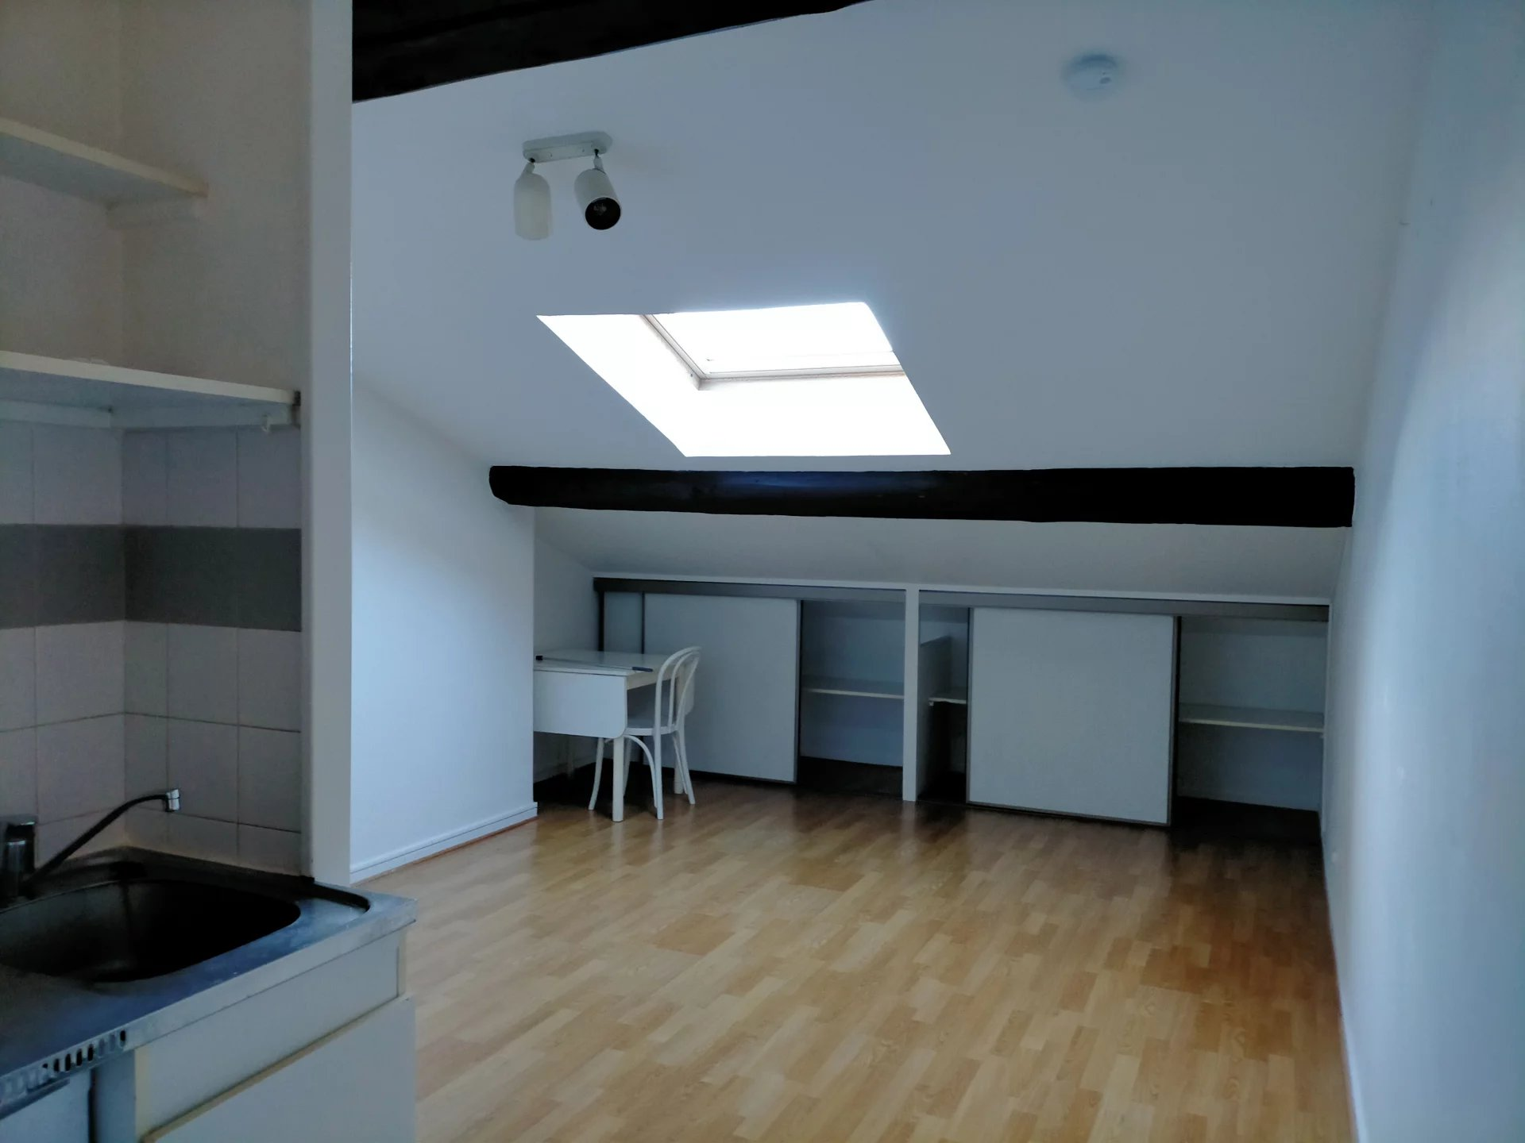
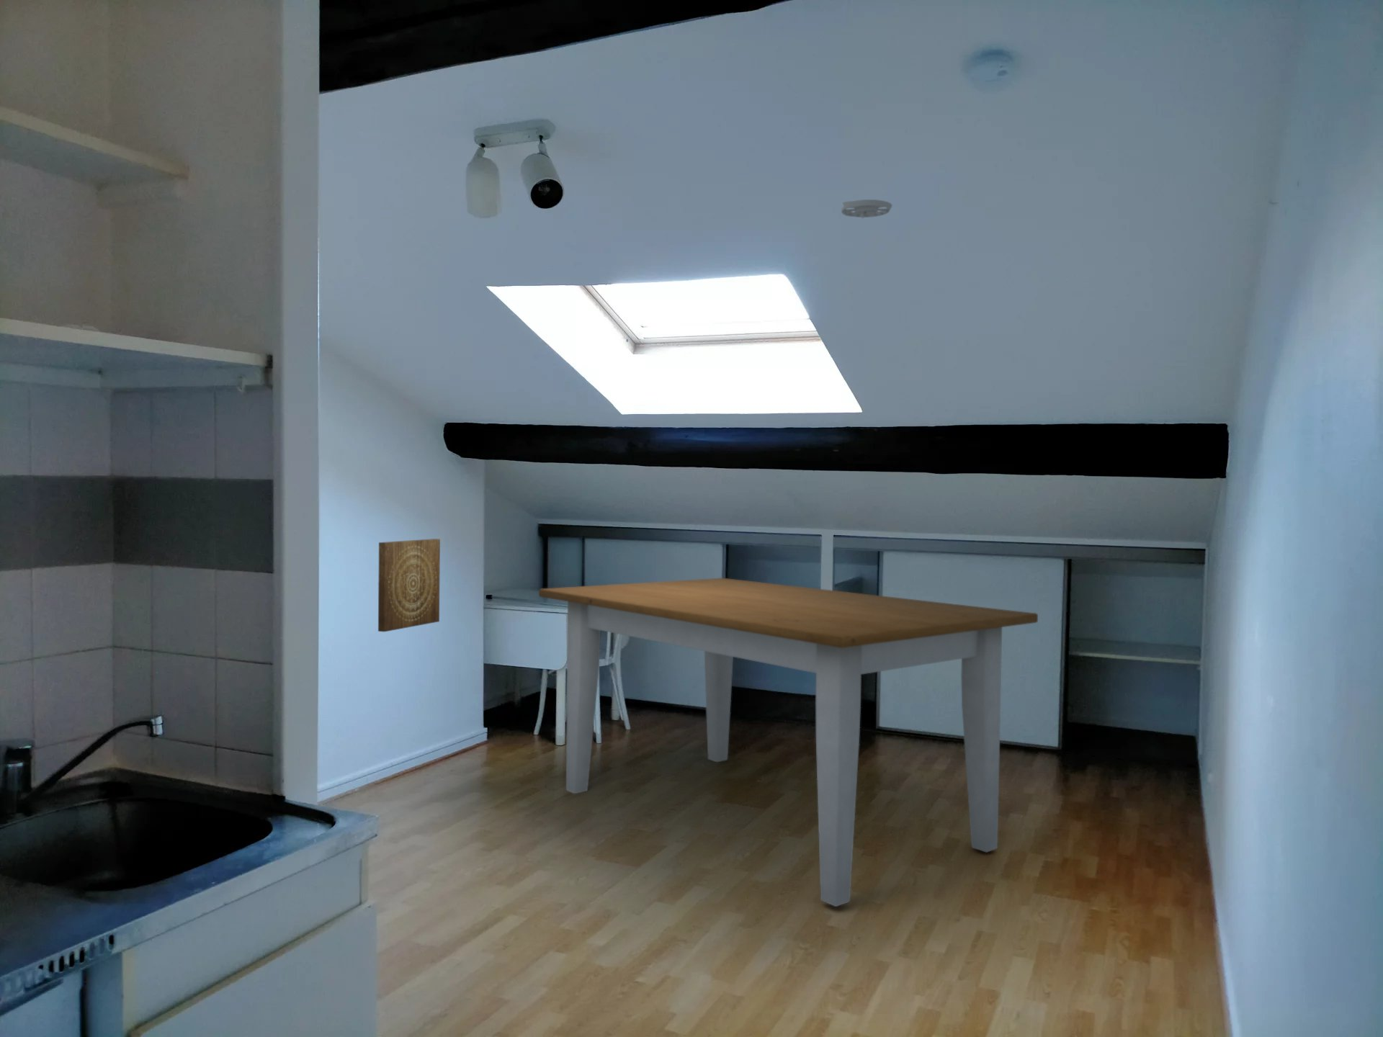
+ wall art [378,538,441,632]
+ smoke detector [841,198,893,219]
+ table [538,577,1039,907]
